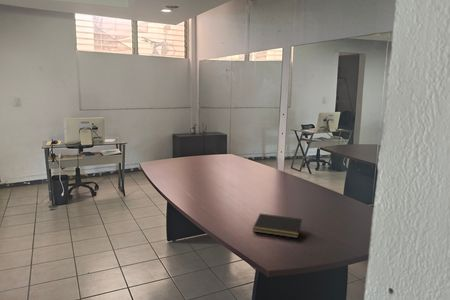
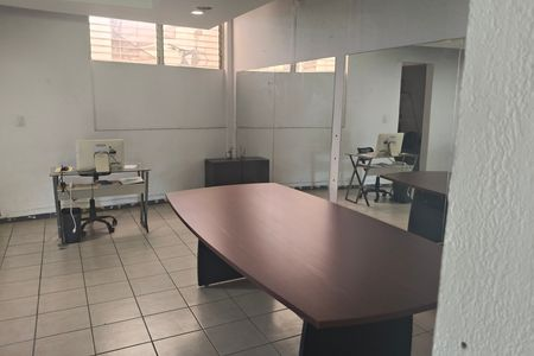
- notepad [252,213,303,239]
